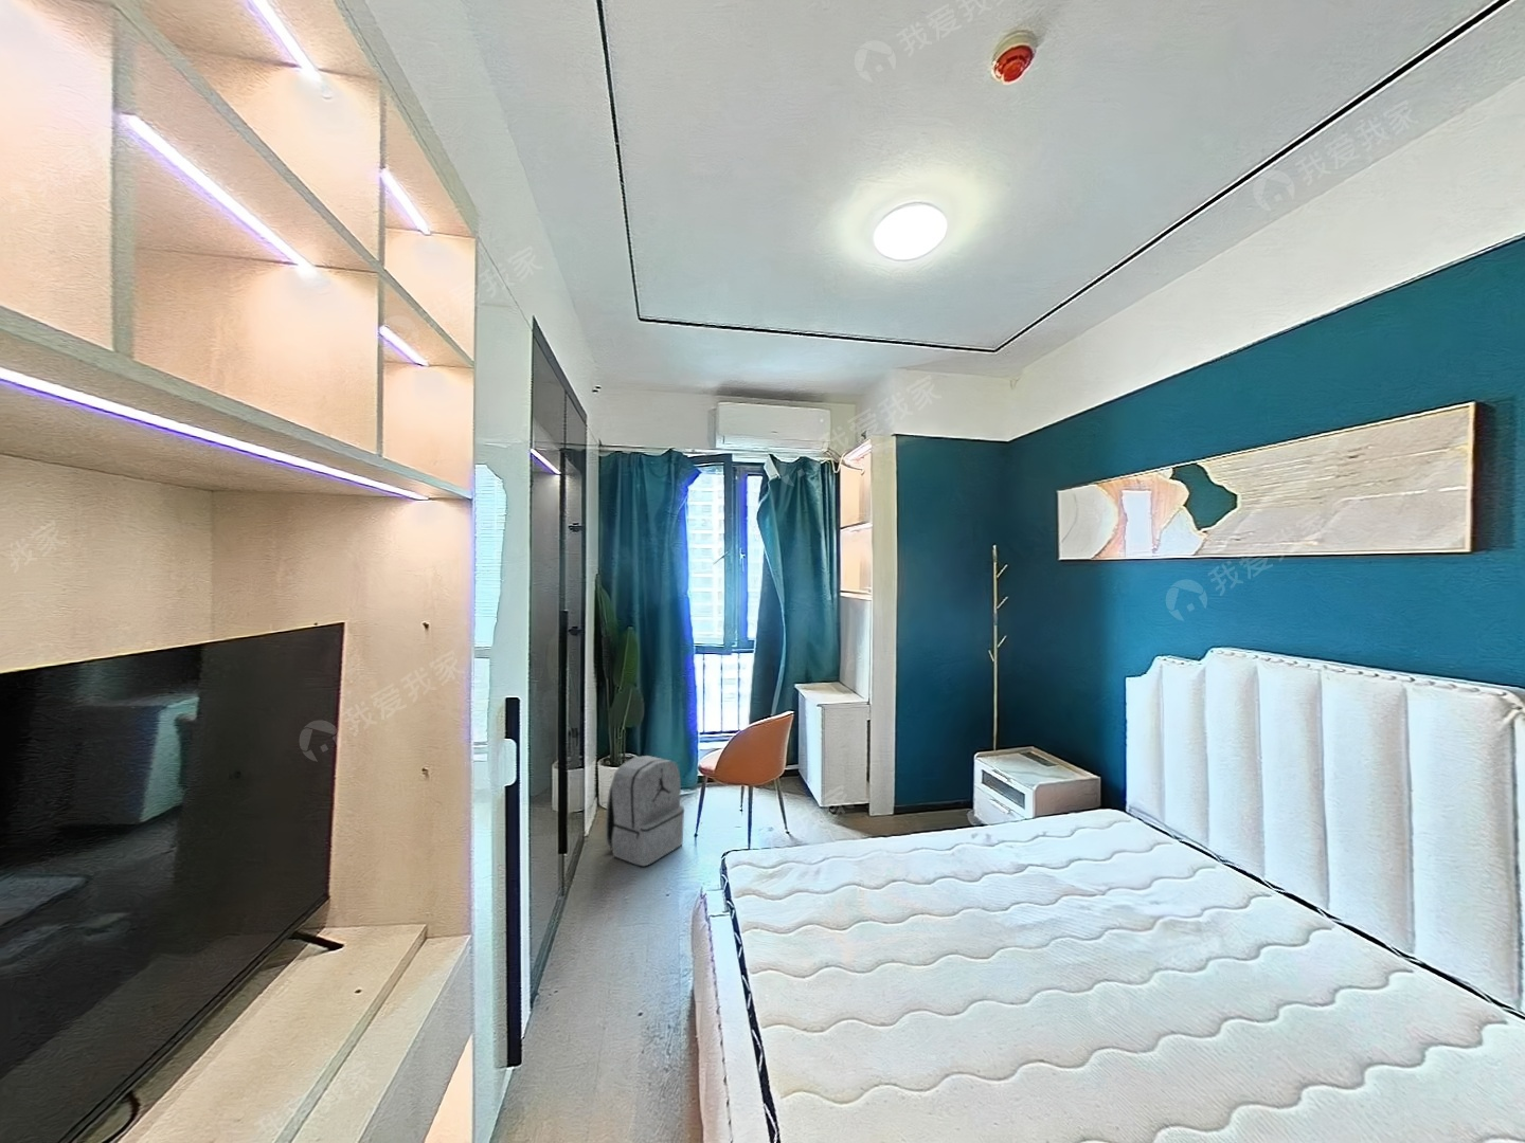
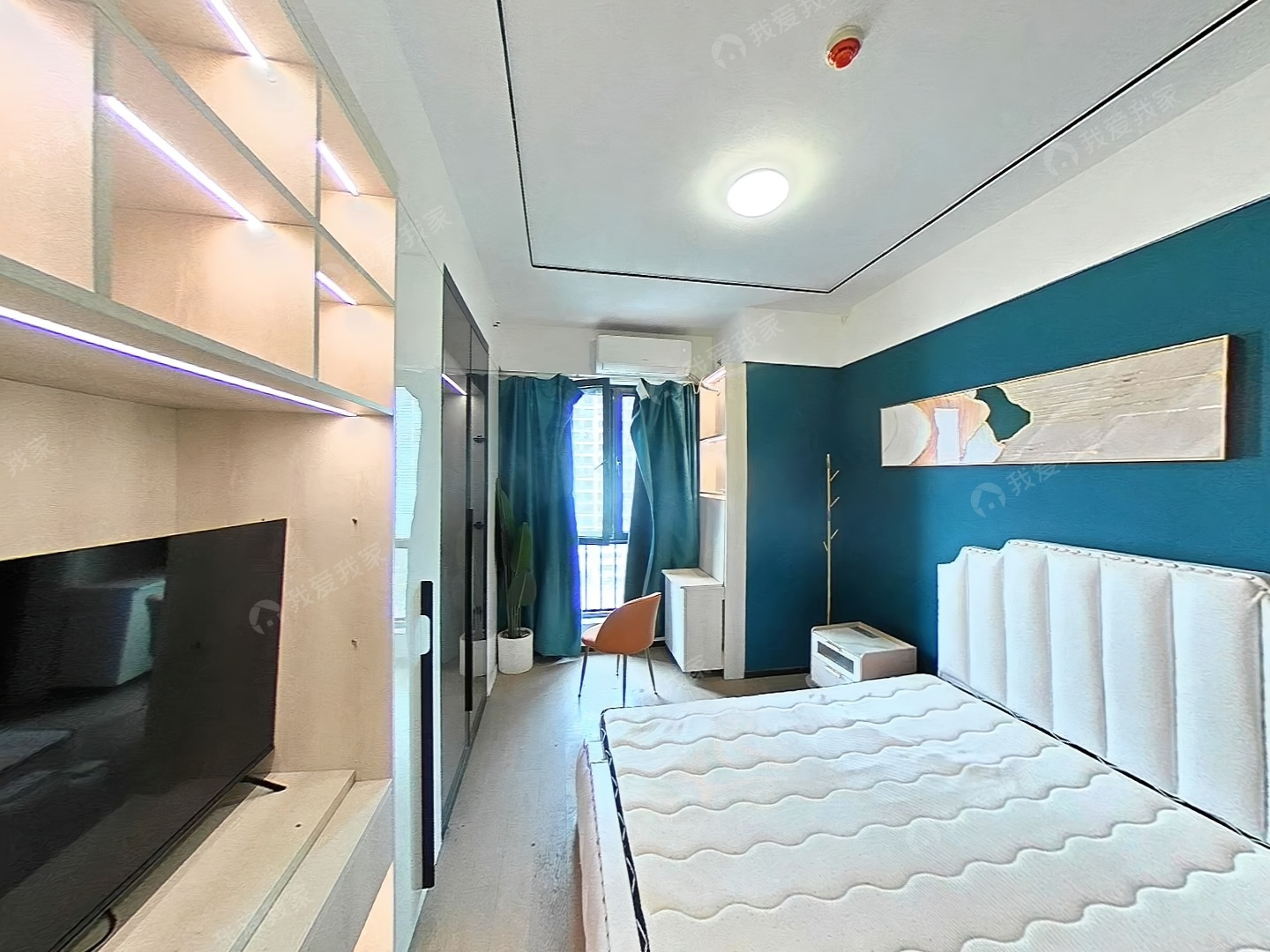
- backpack [605,754,686,867]
